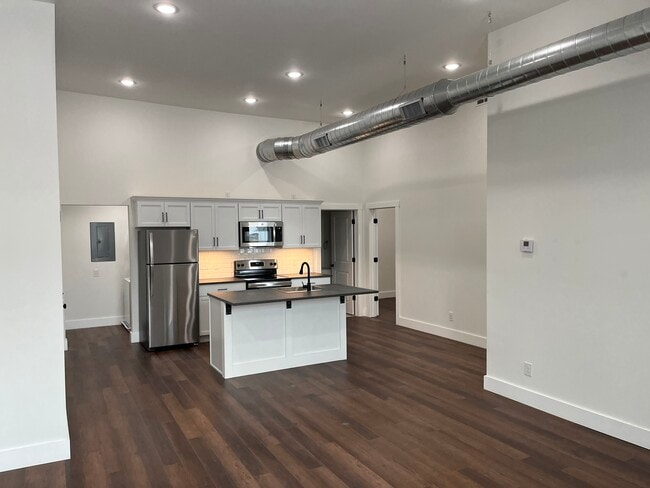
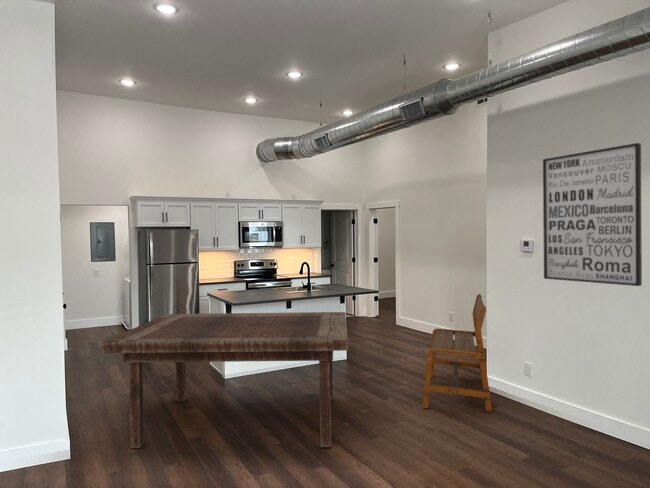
+ bench [422,293,493,413]
+ wall art [542,142,643,287]
+ dining table [100,311,349,449]
